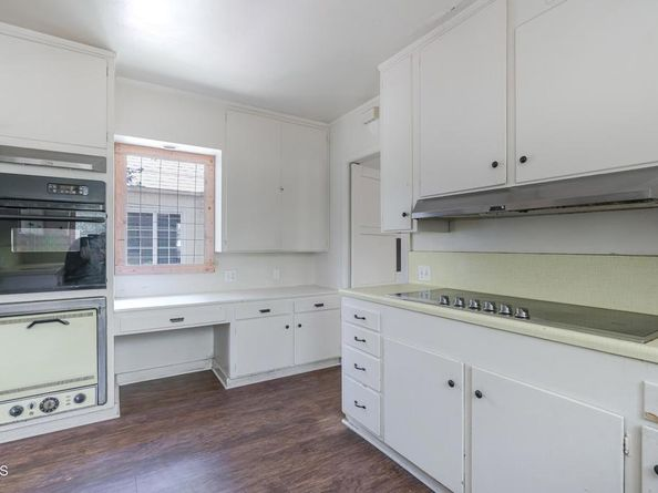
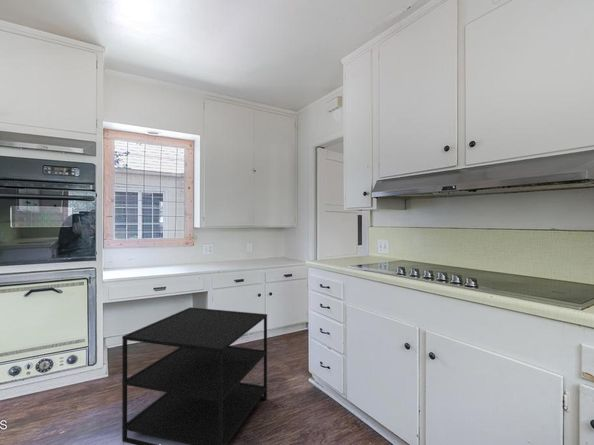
+ side table [121,306,268,445]
